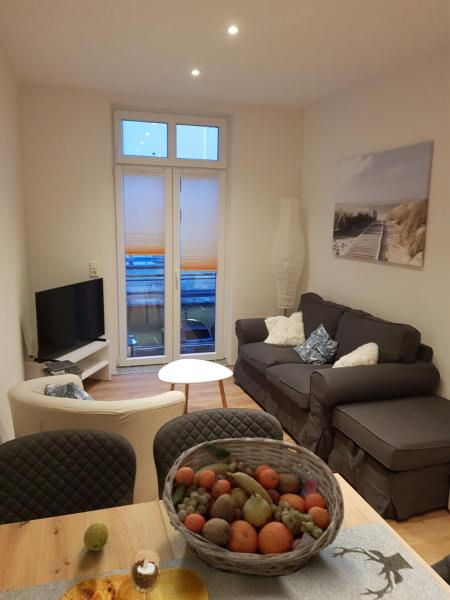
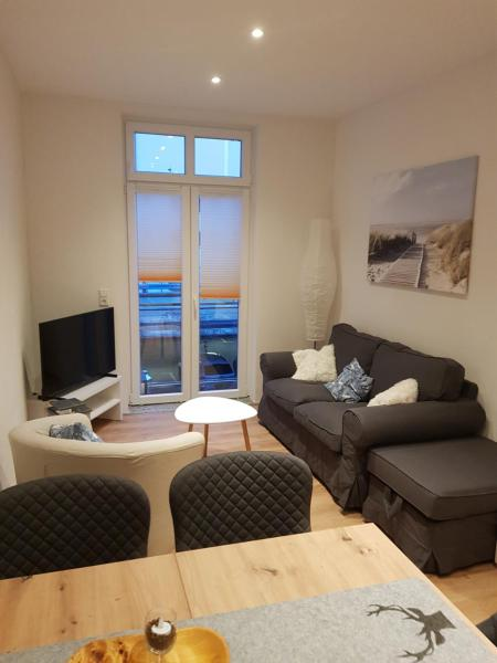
- fruit basket [162,436,345,578]
- fruit [83,522,109,552]
